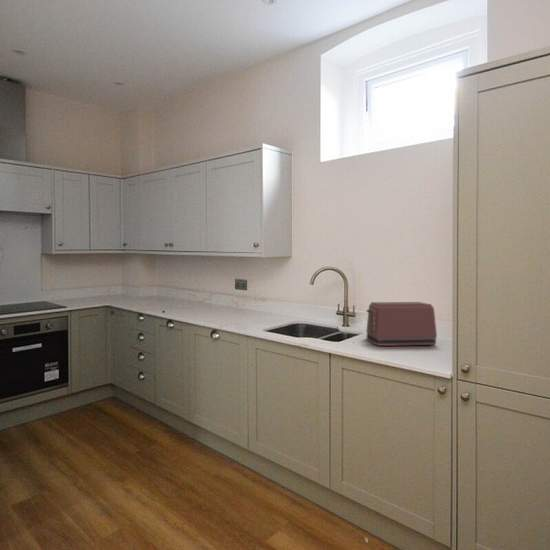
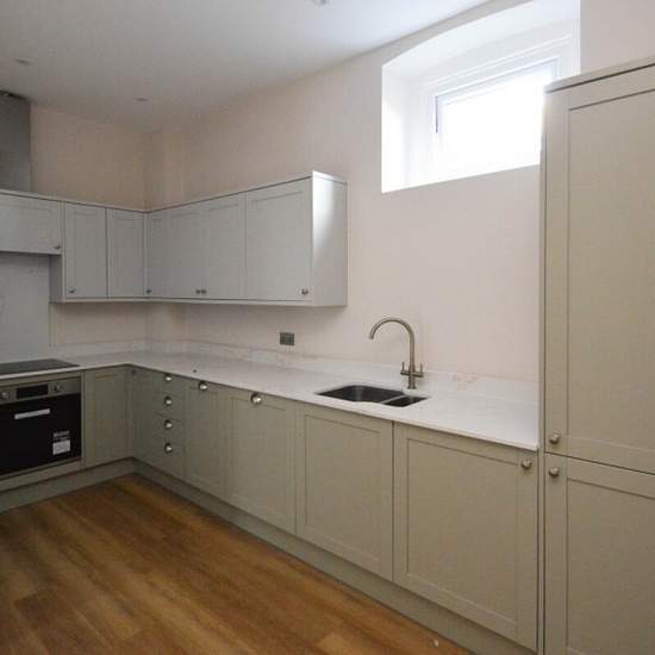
- toaster [365,301,438,347]
